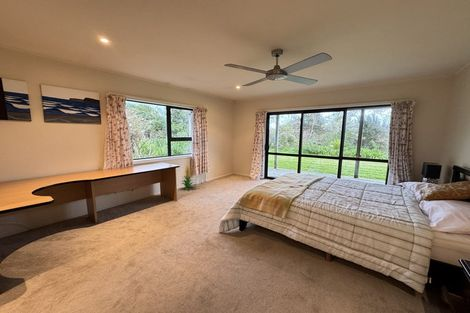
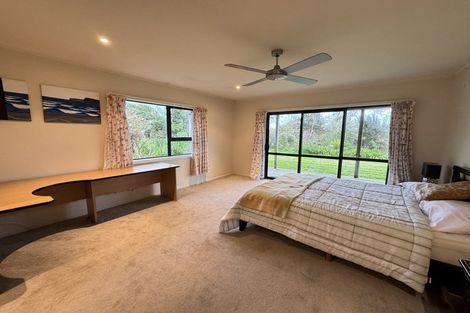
- indoor plant [179,164,197,191]
